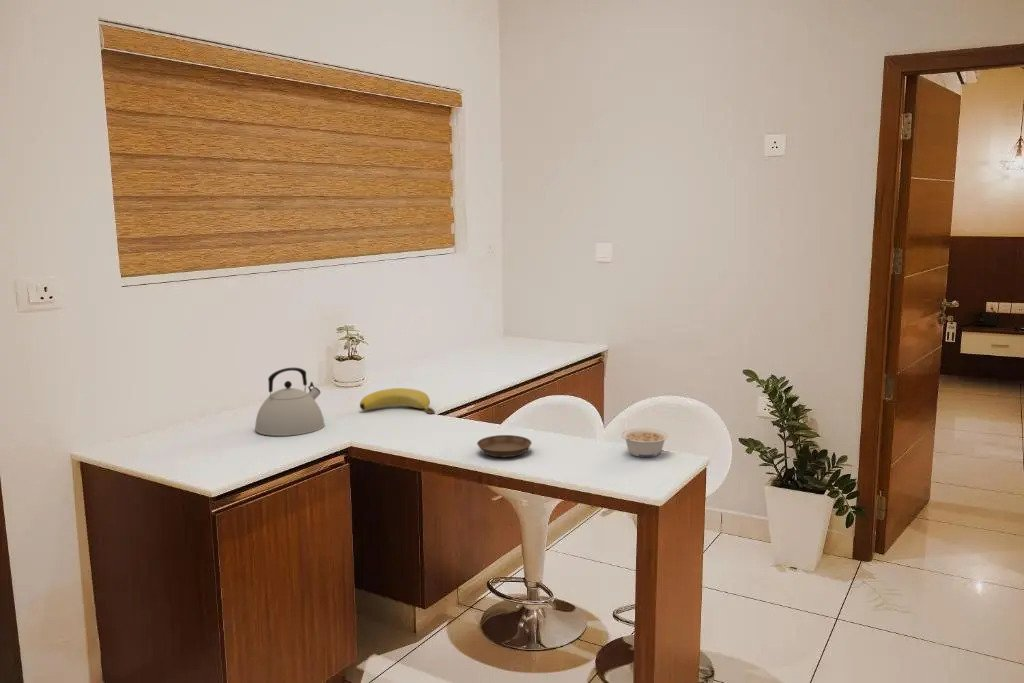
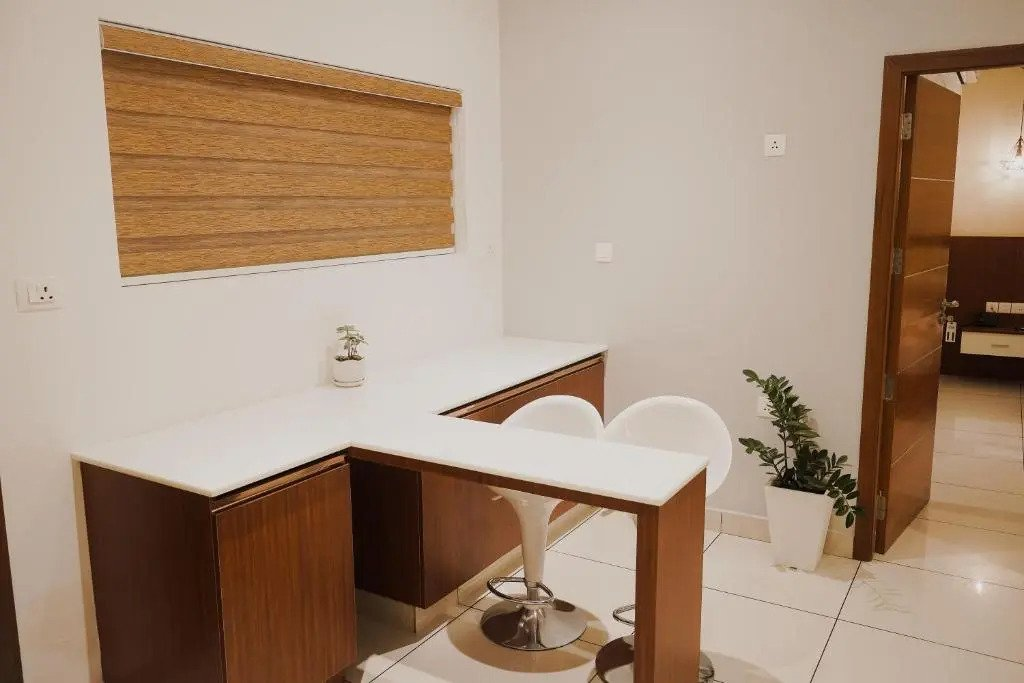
- saucer [476,434,533,458]
- legume [620,427,669,458]
- banana [359,387,436,415]
- kettle [254,367,326,437]
